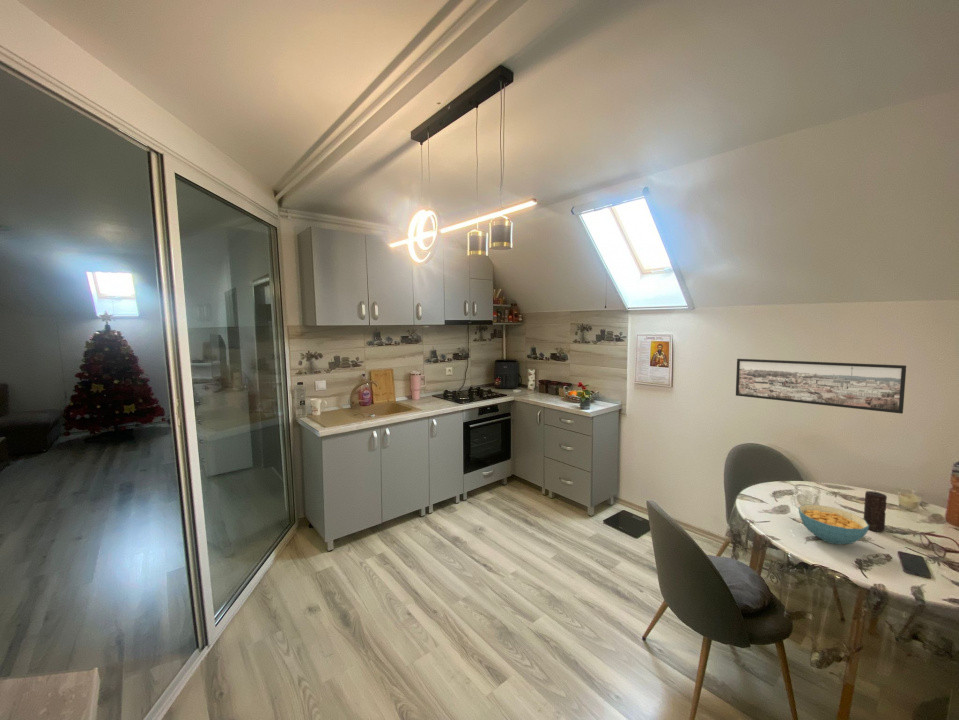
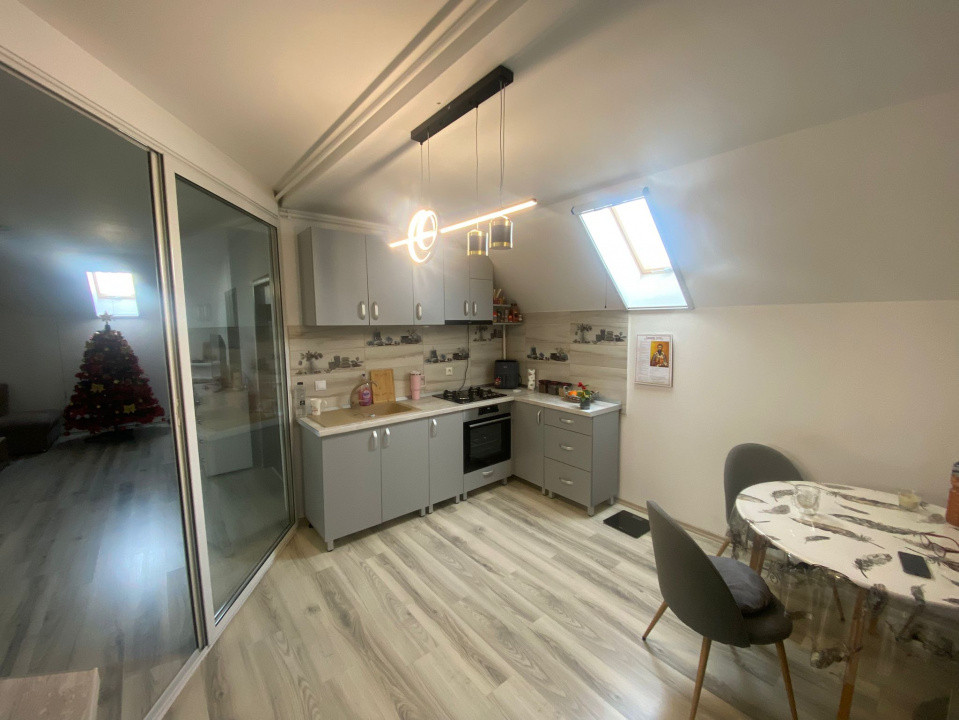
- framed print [735,358,907,415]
- cereal bowl [798,504,869,545]
- candle [863,490,888,533]
